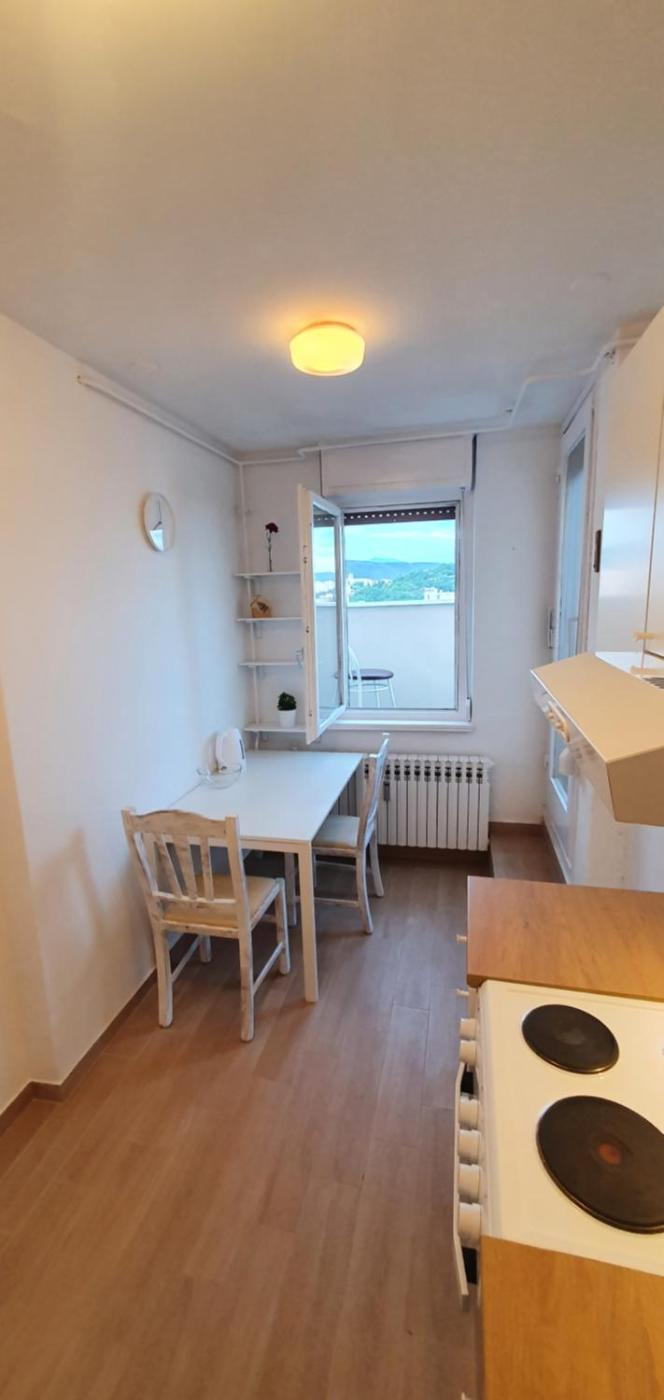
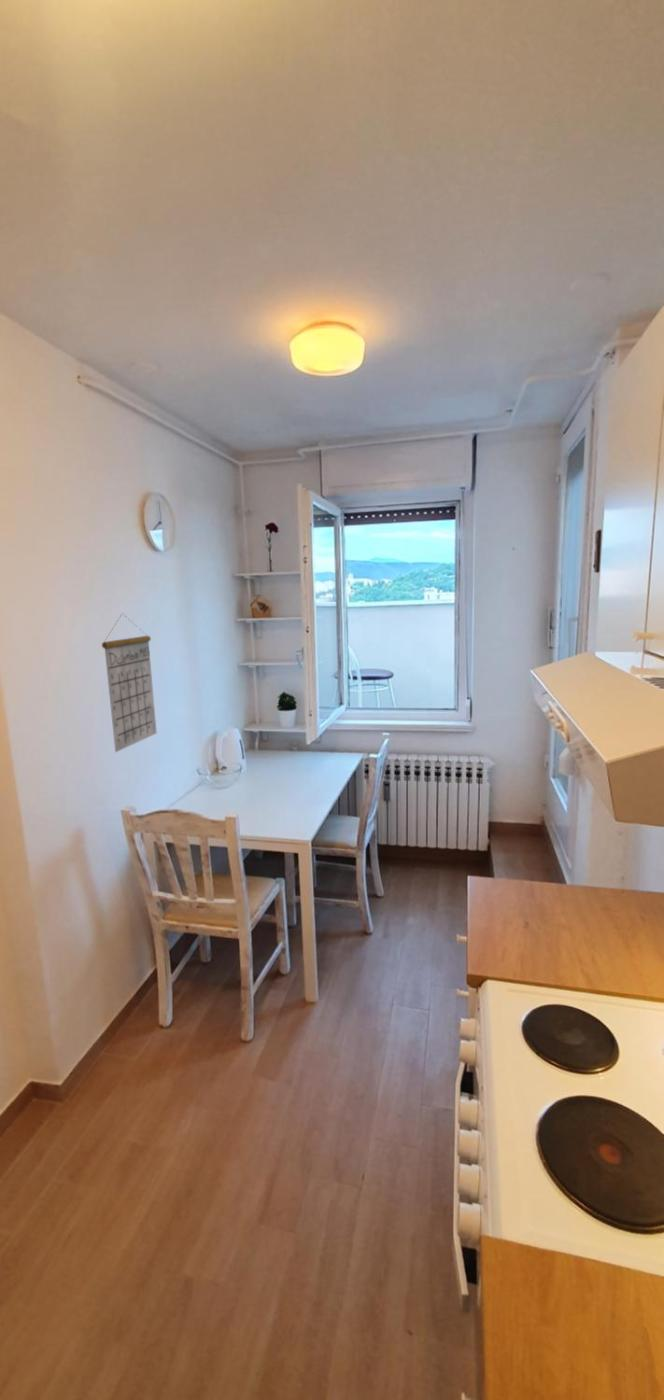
+ calendar [101,612,158,753]
